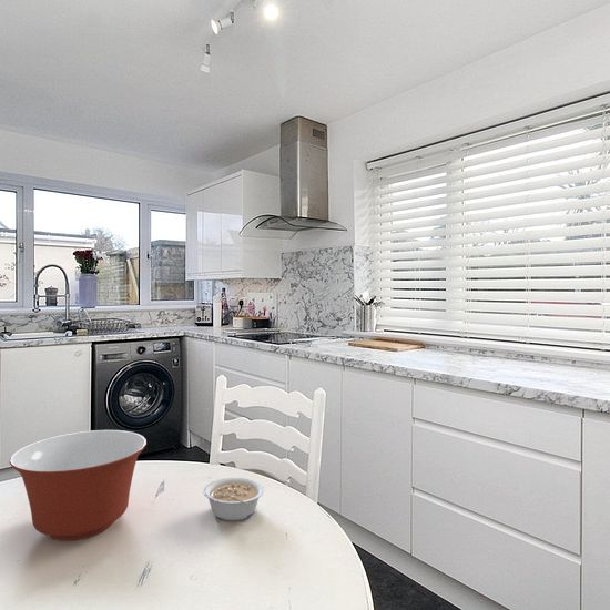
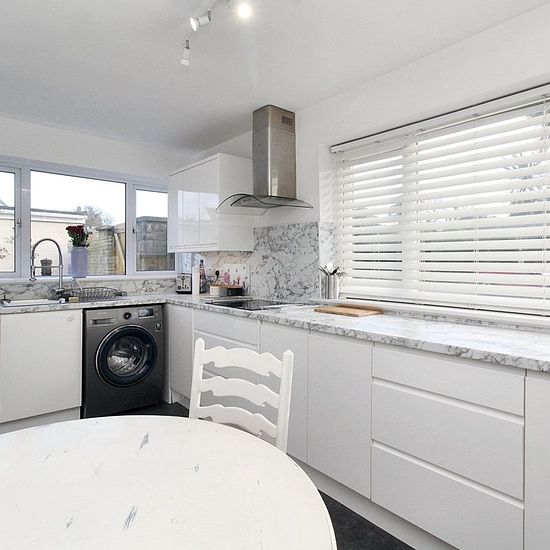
- mixing bowl [9,429,148,541]
- legume [202,477,265,521]
